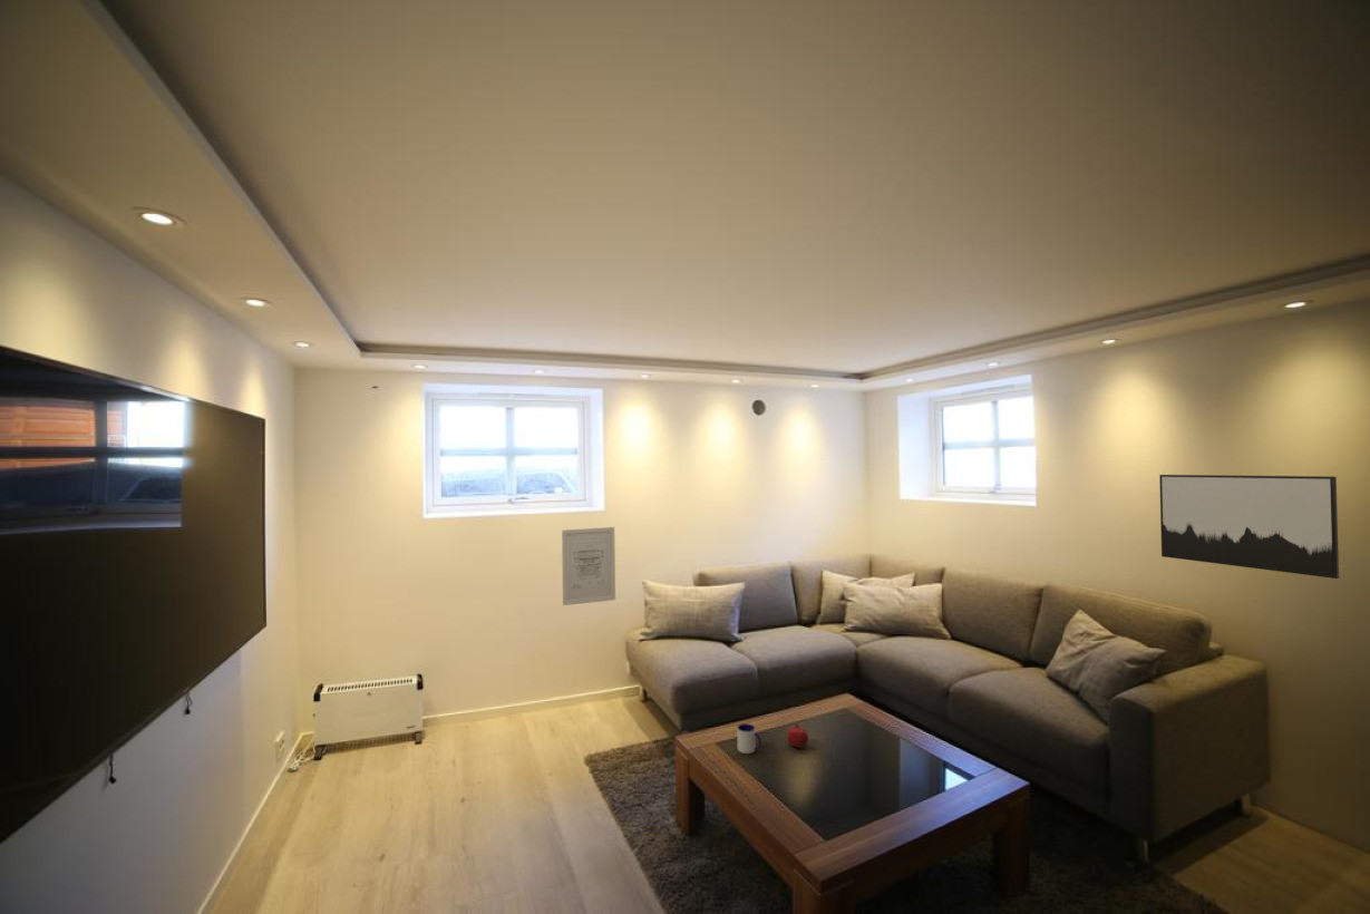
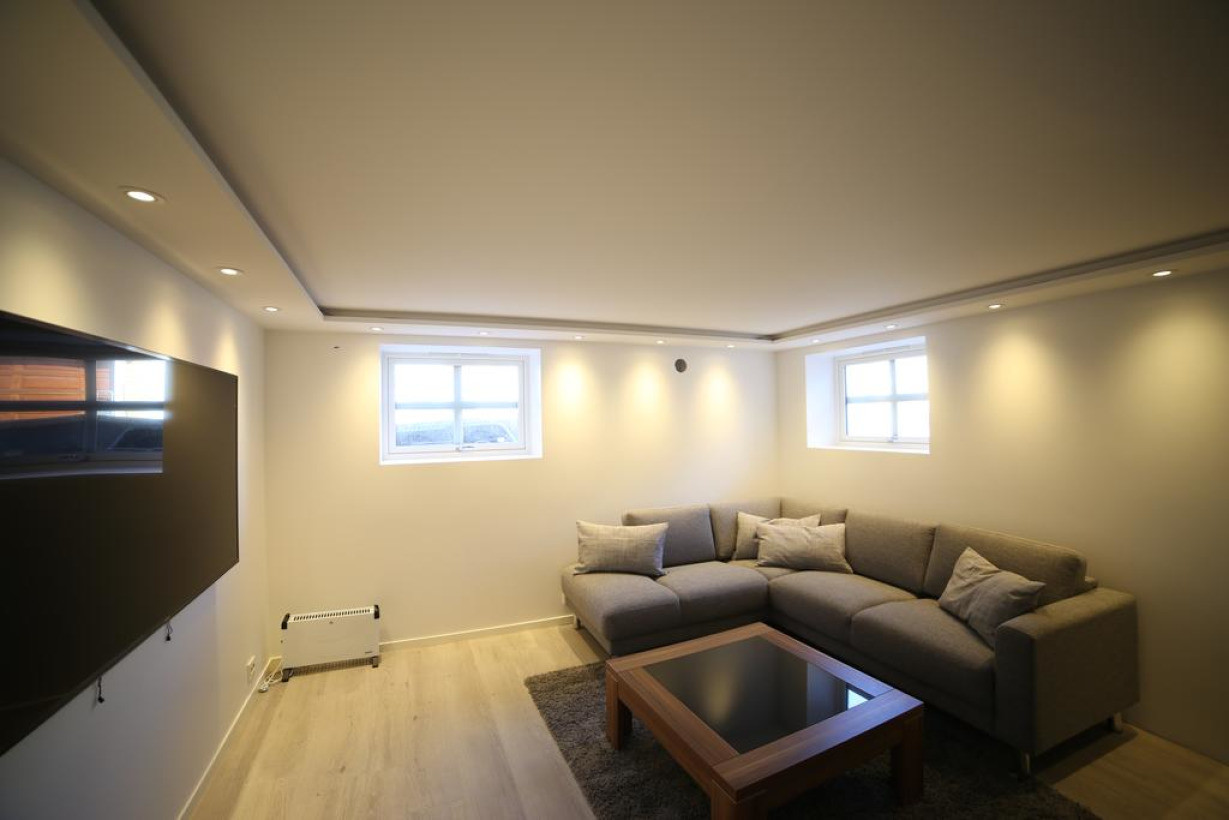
- mug [736,722,762,755]
- wall art [561,526,616,606]
- wall art [1158,474,1340,580]
- fruit [786,722,809,749]
